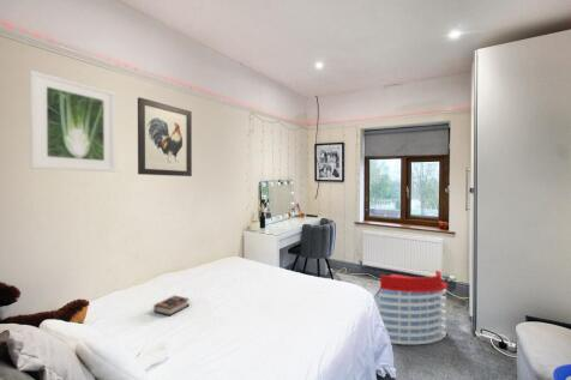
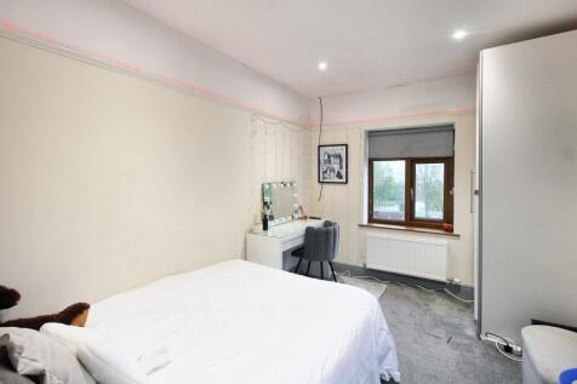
- book [152,295,191,316]
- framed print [29,70,116,173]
- wall art [137,96,193,177]
- architectural model [378,270,449,345]
